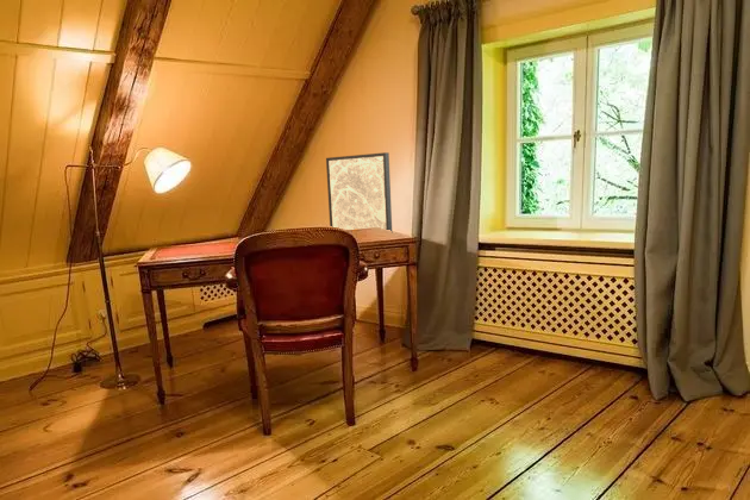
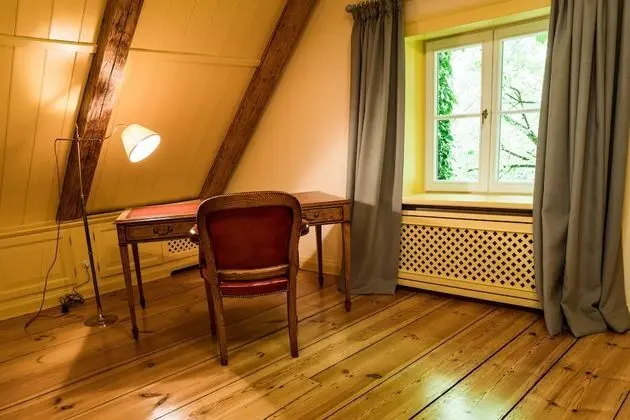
- wall art [325,151,393,232]
